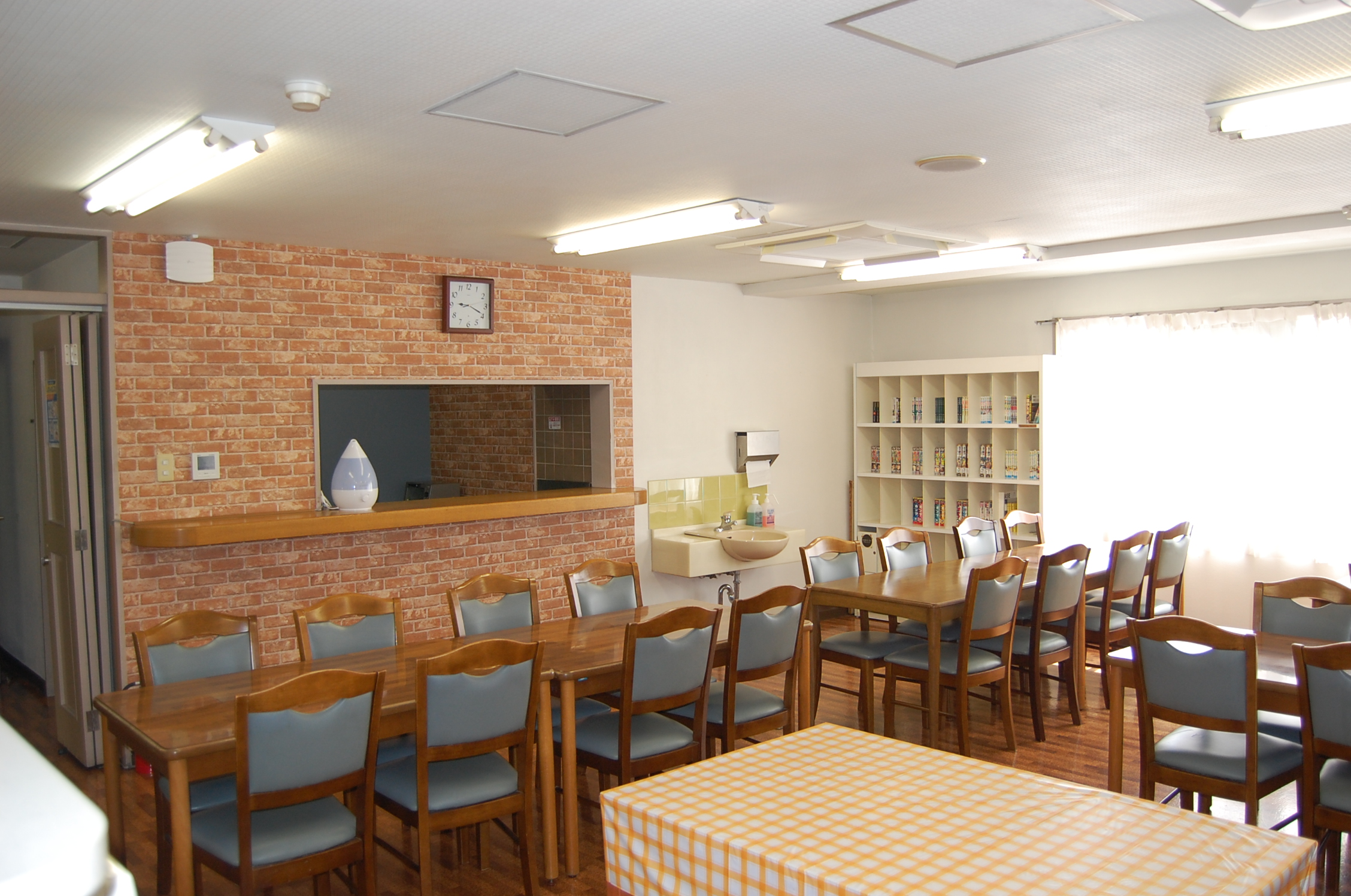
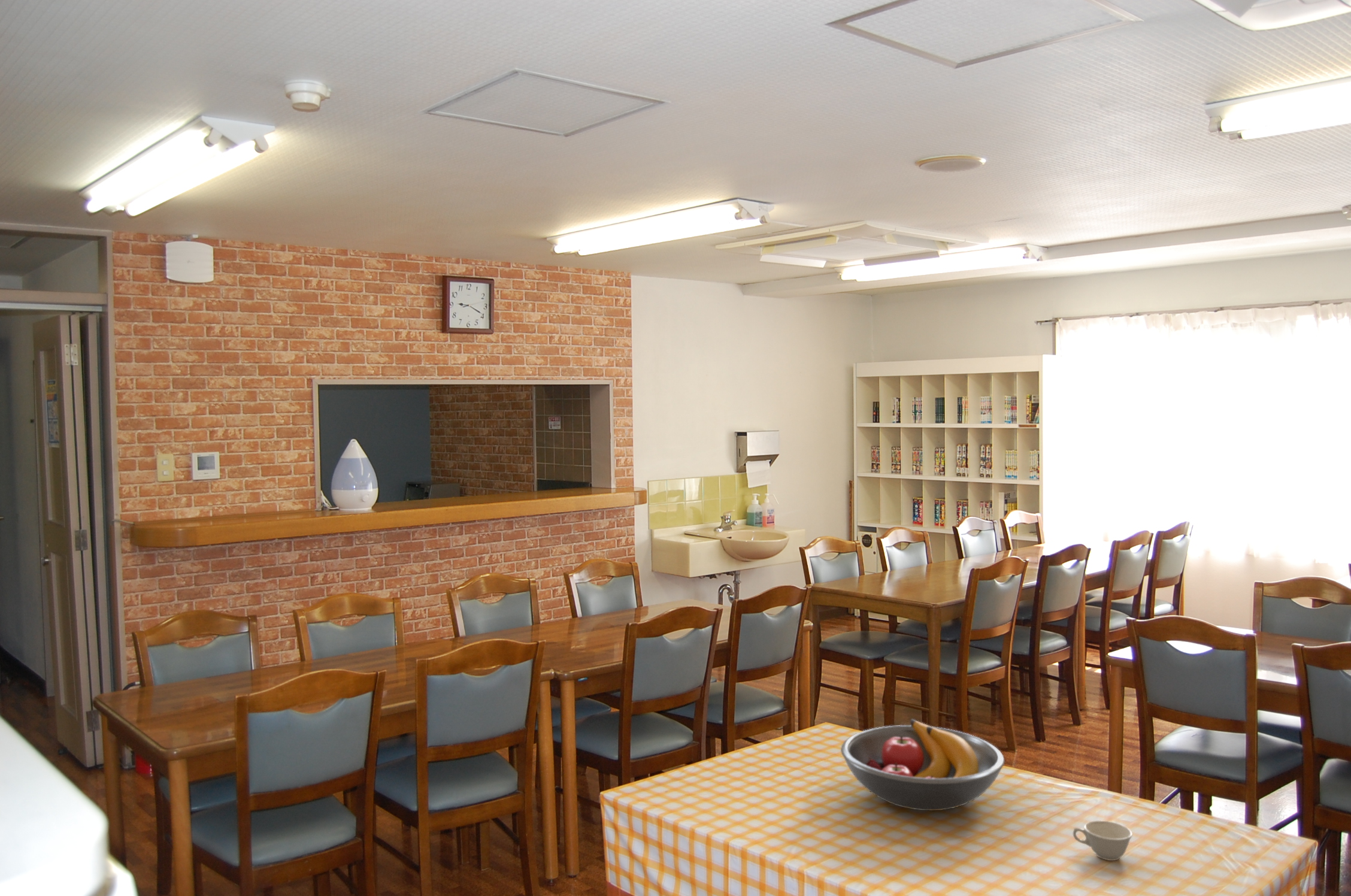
+ teacup [1073,820,1133,861]
+ fruit bowl [840,719,1005,811]
